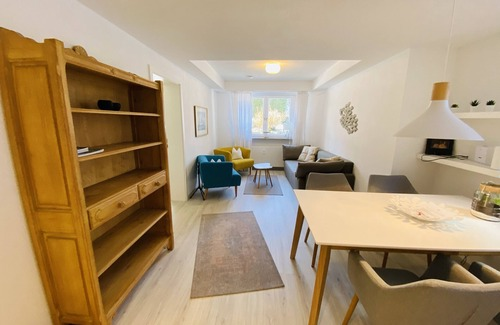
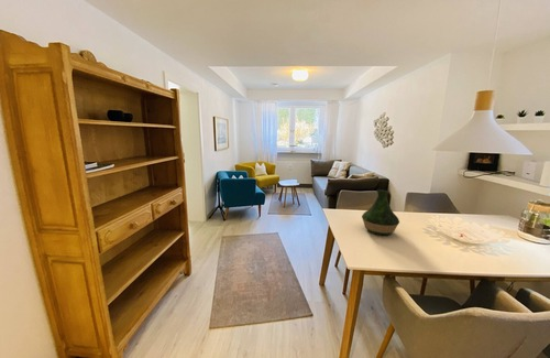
+ vase [361,188,400,237]
